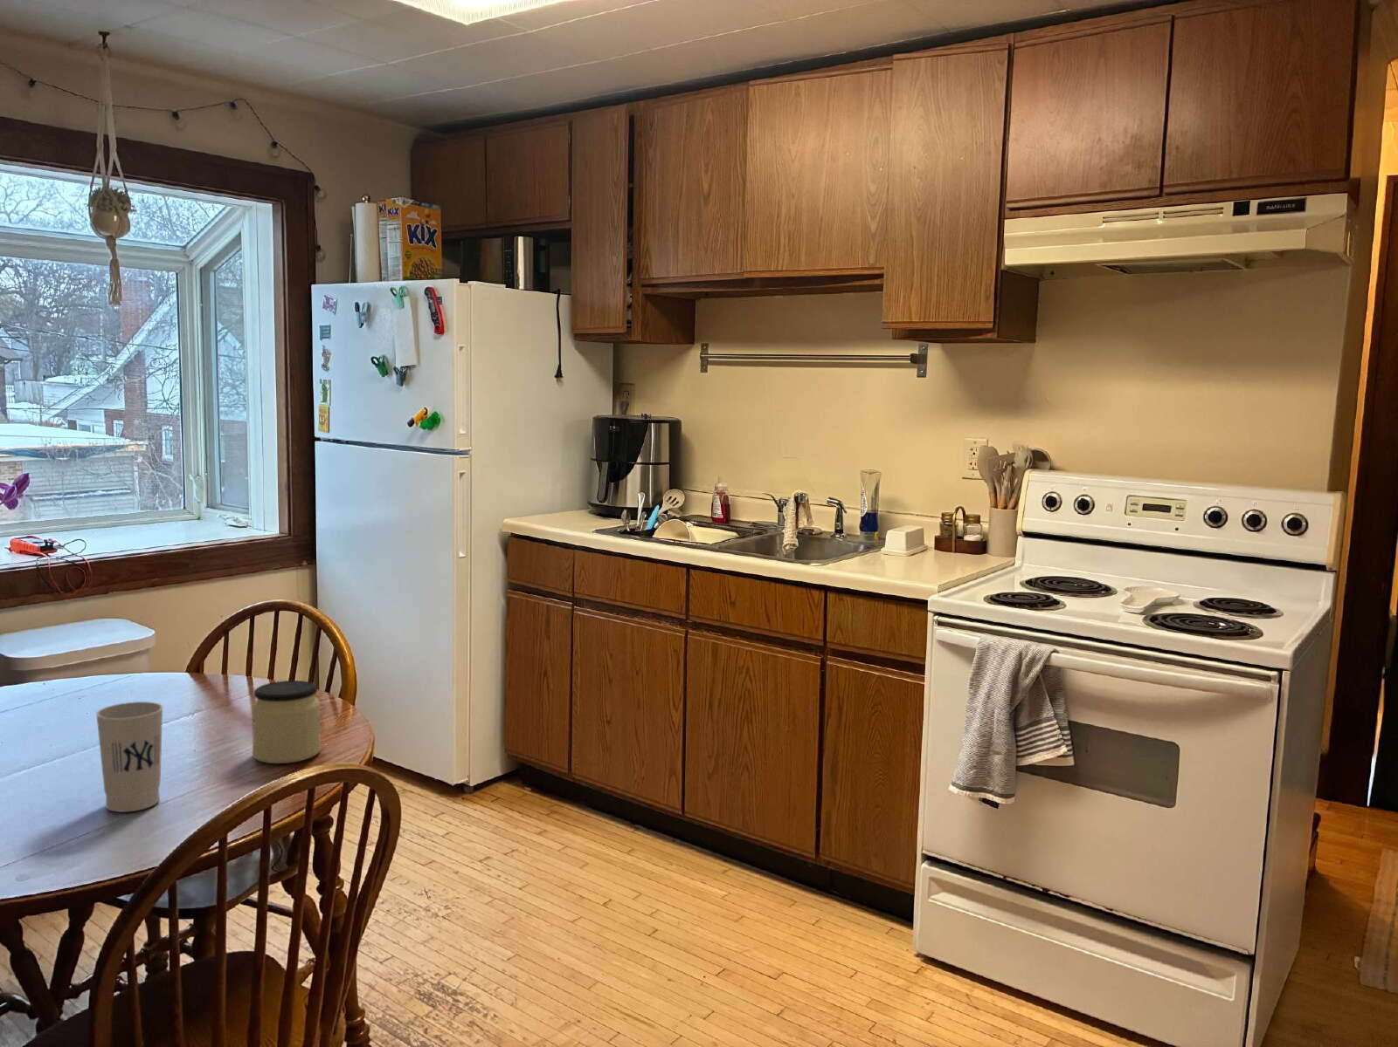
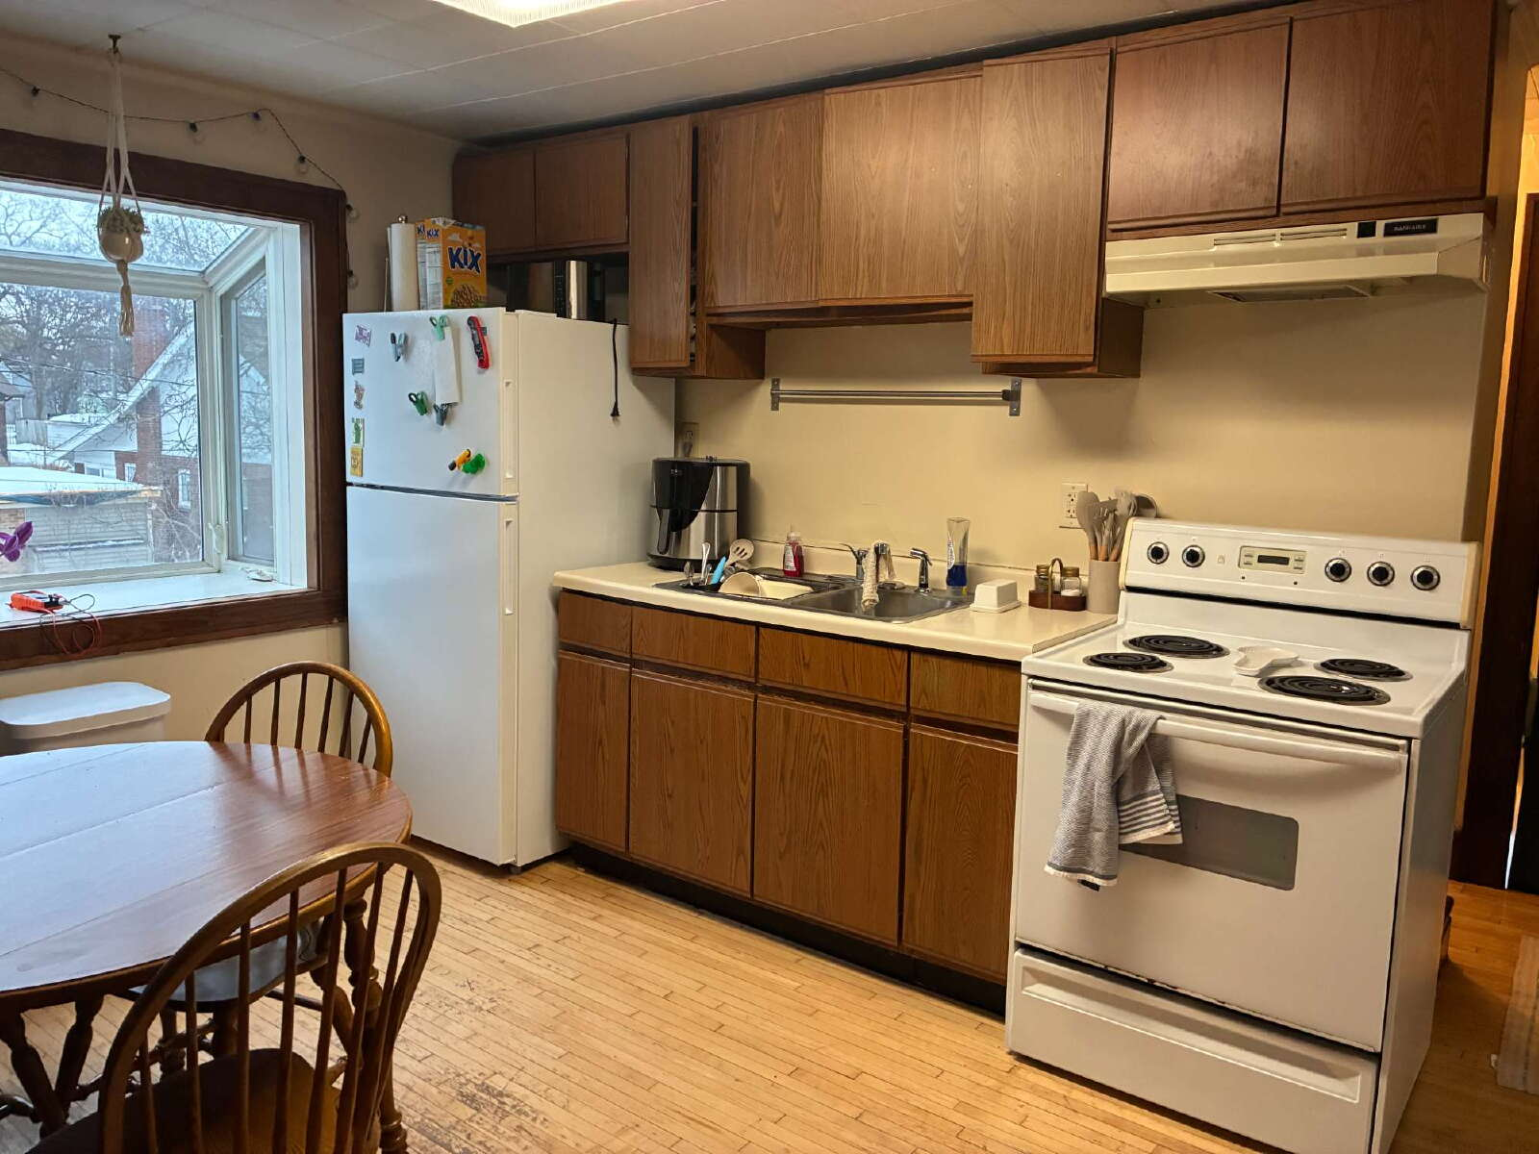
- cup [96,701,164,813]
- jar [251,680,321,764]
